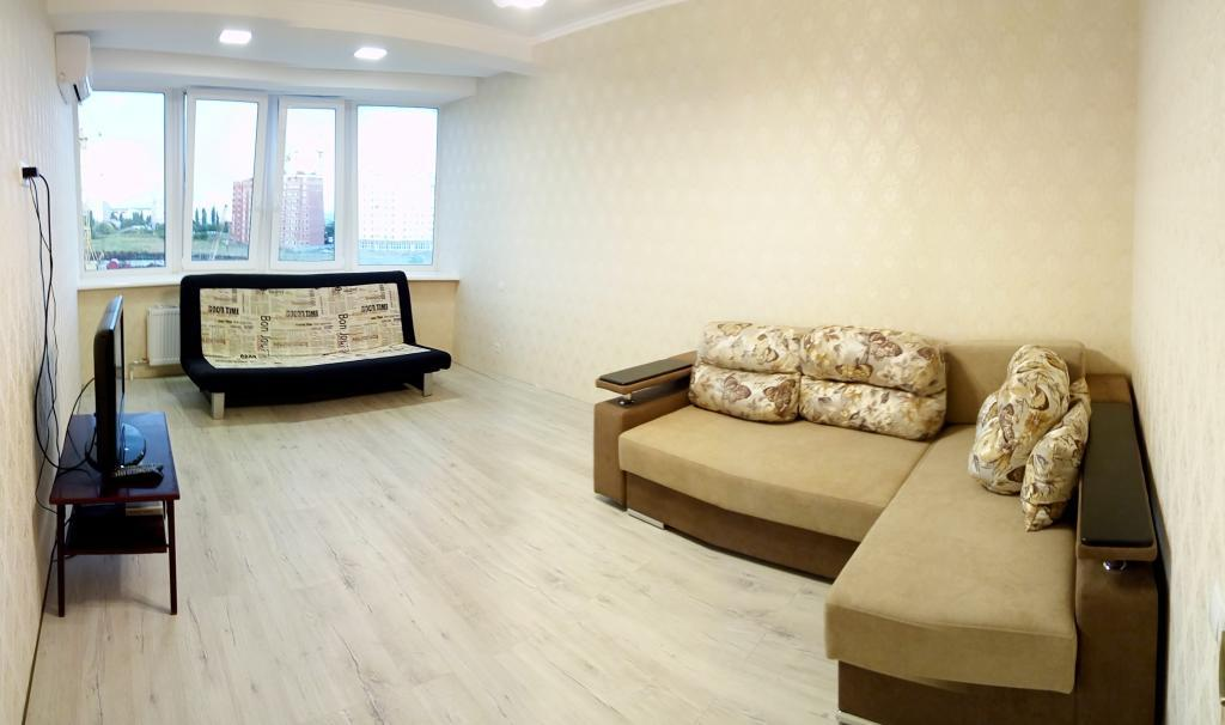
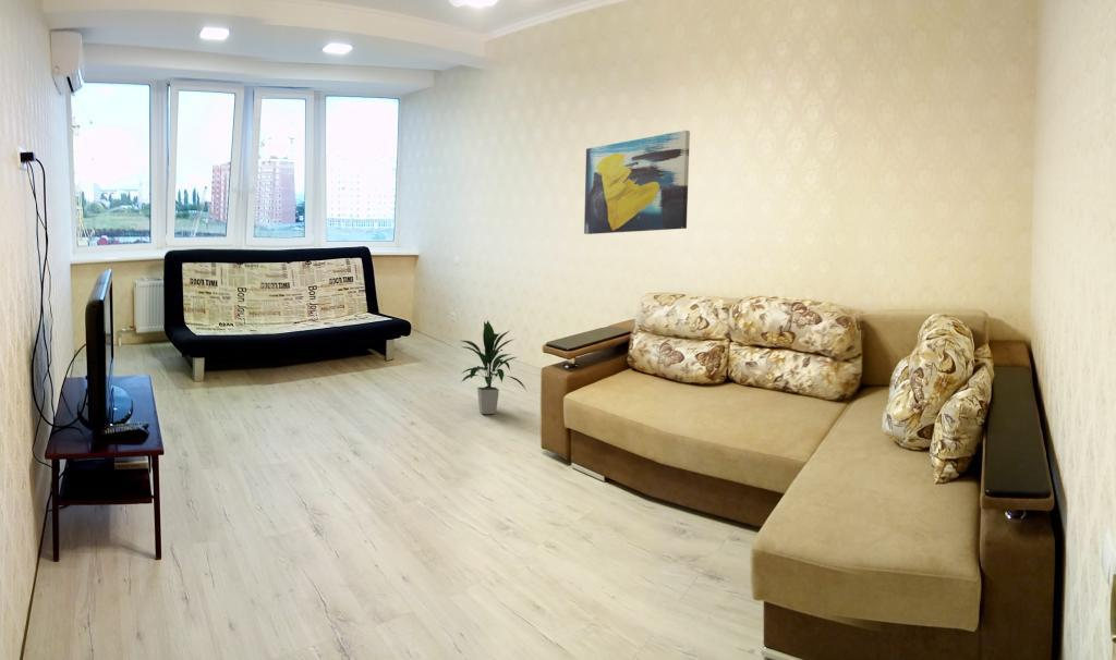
+ wall art [583,130,691,235]
+ indoor plant [460,320,529,415]
